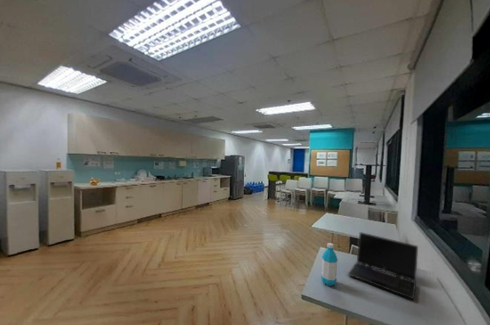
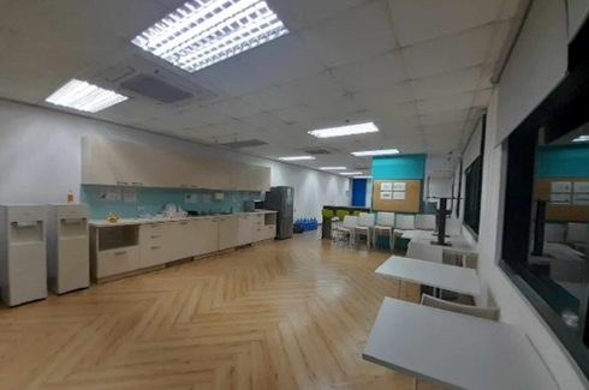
- water bottle [320,242,339,287]
- laptop computer [347,231,419,300]
